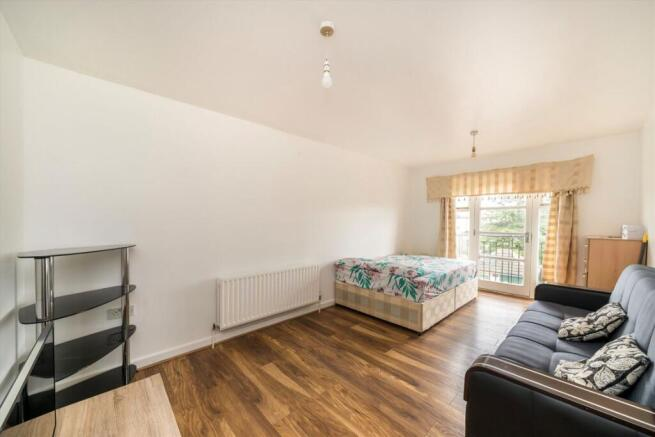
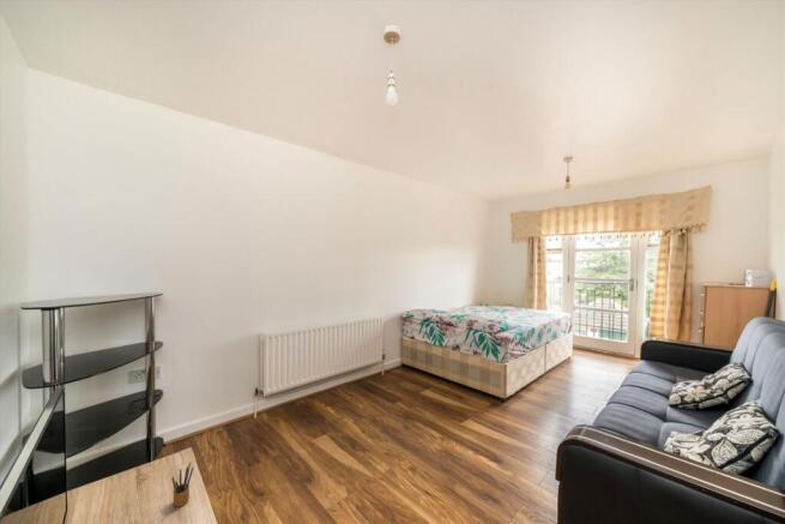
+ pencil box [170,462,194,507]
